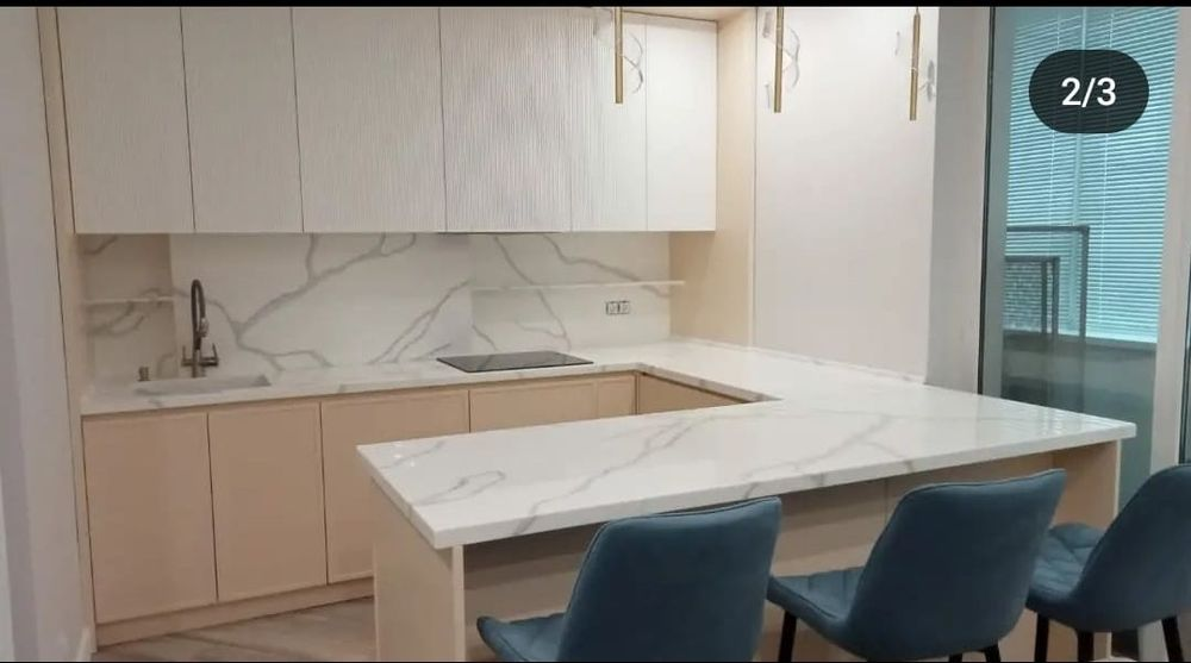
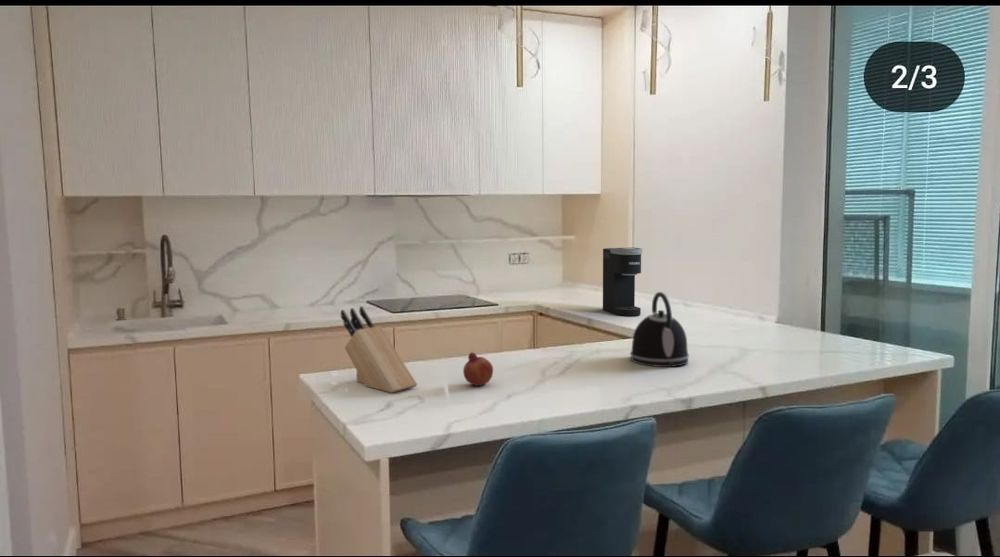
+ coffee maker [602,246,643,317]
+ fruit [462,351,494,387]
+ kettle [629,291,690,368]
+ knife block [340,305,418,394]
